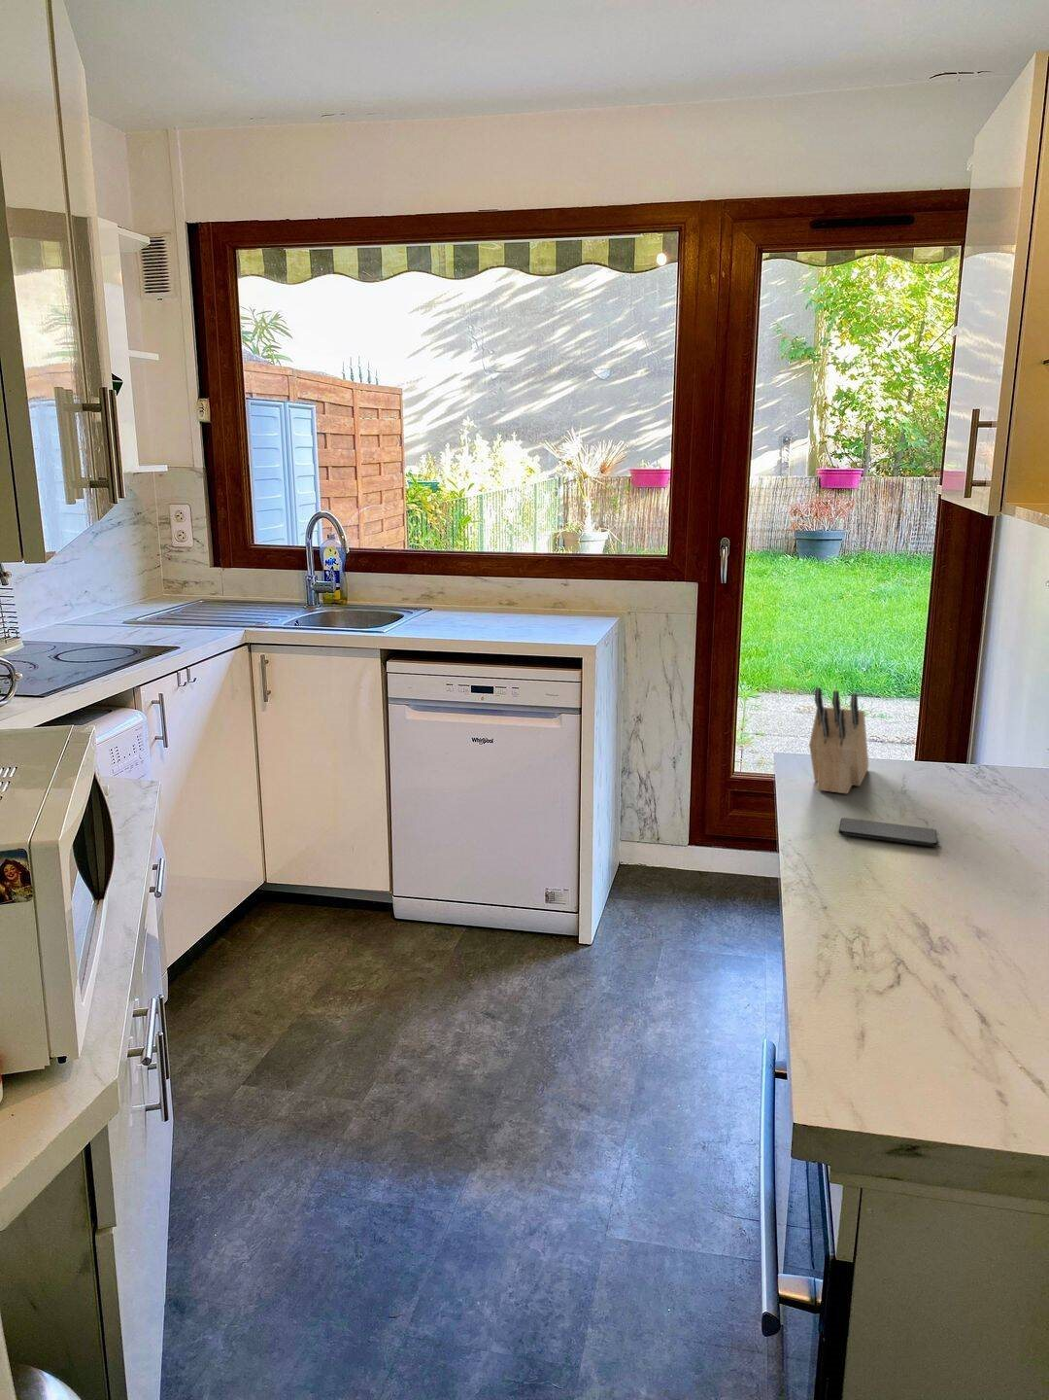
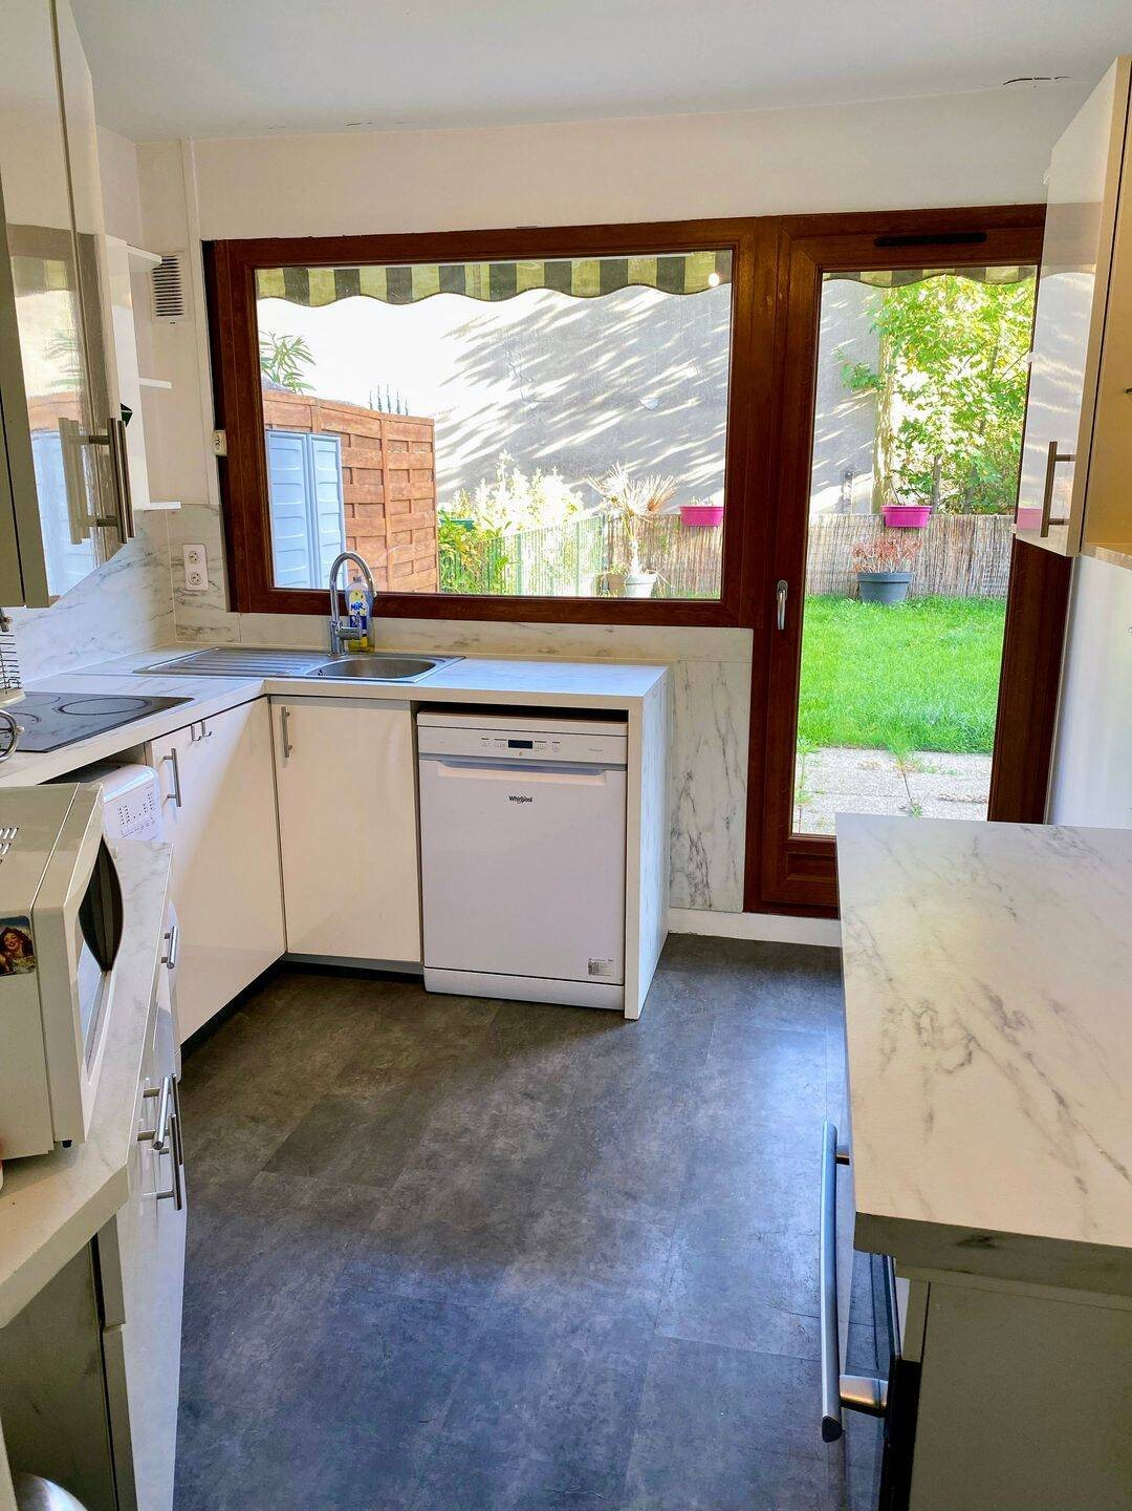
- knife block [808,687,869,795]
- smartphone [839,817,939,848]
